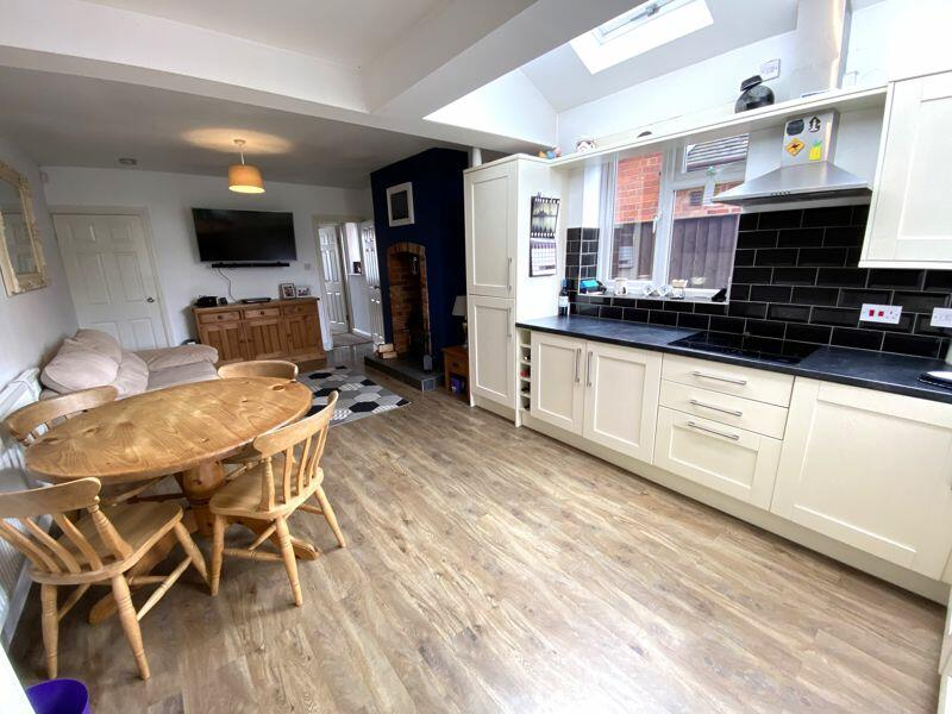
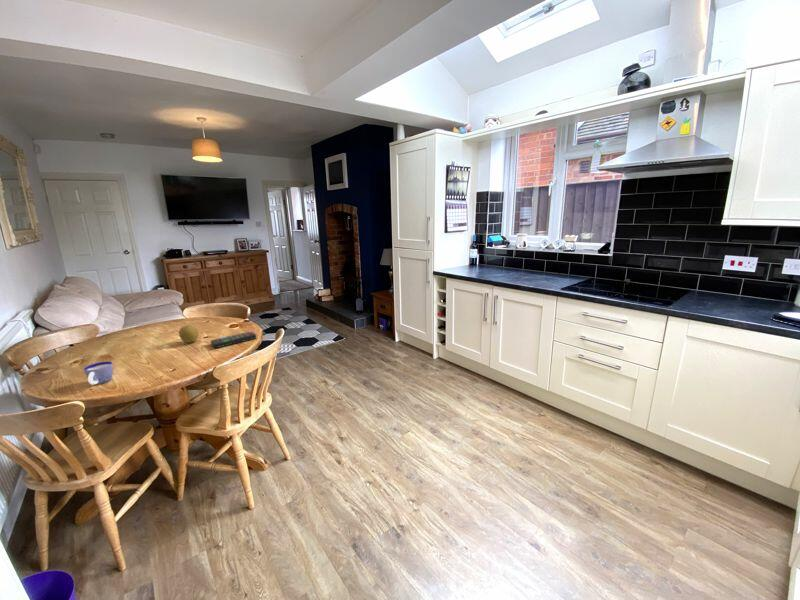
+ cup [83,360,114,386]
+ remote control [210,330,258,349]
+ fruit [178,324,199,344]
